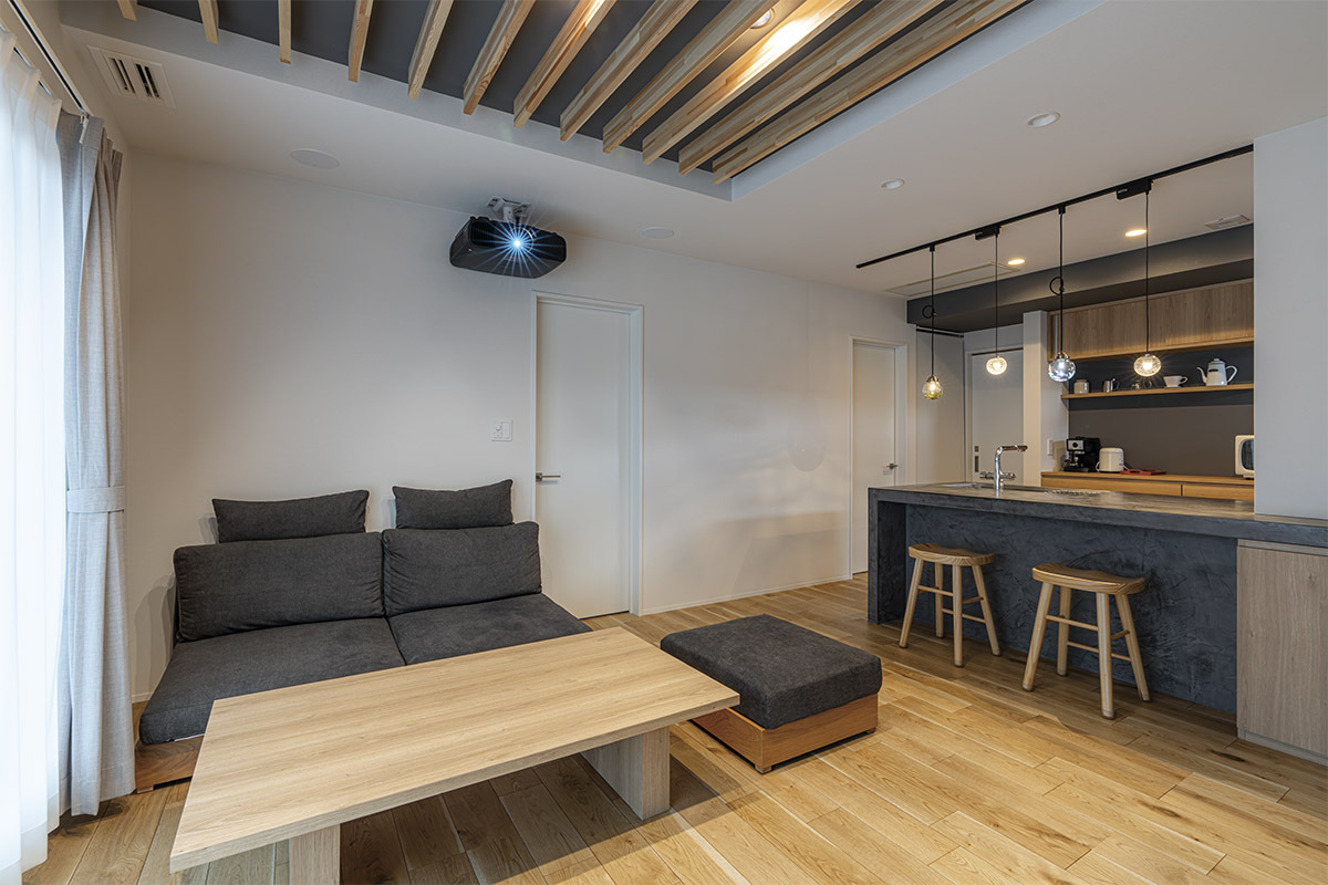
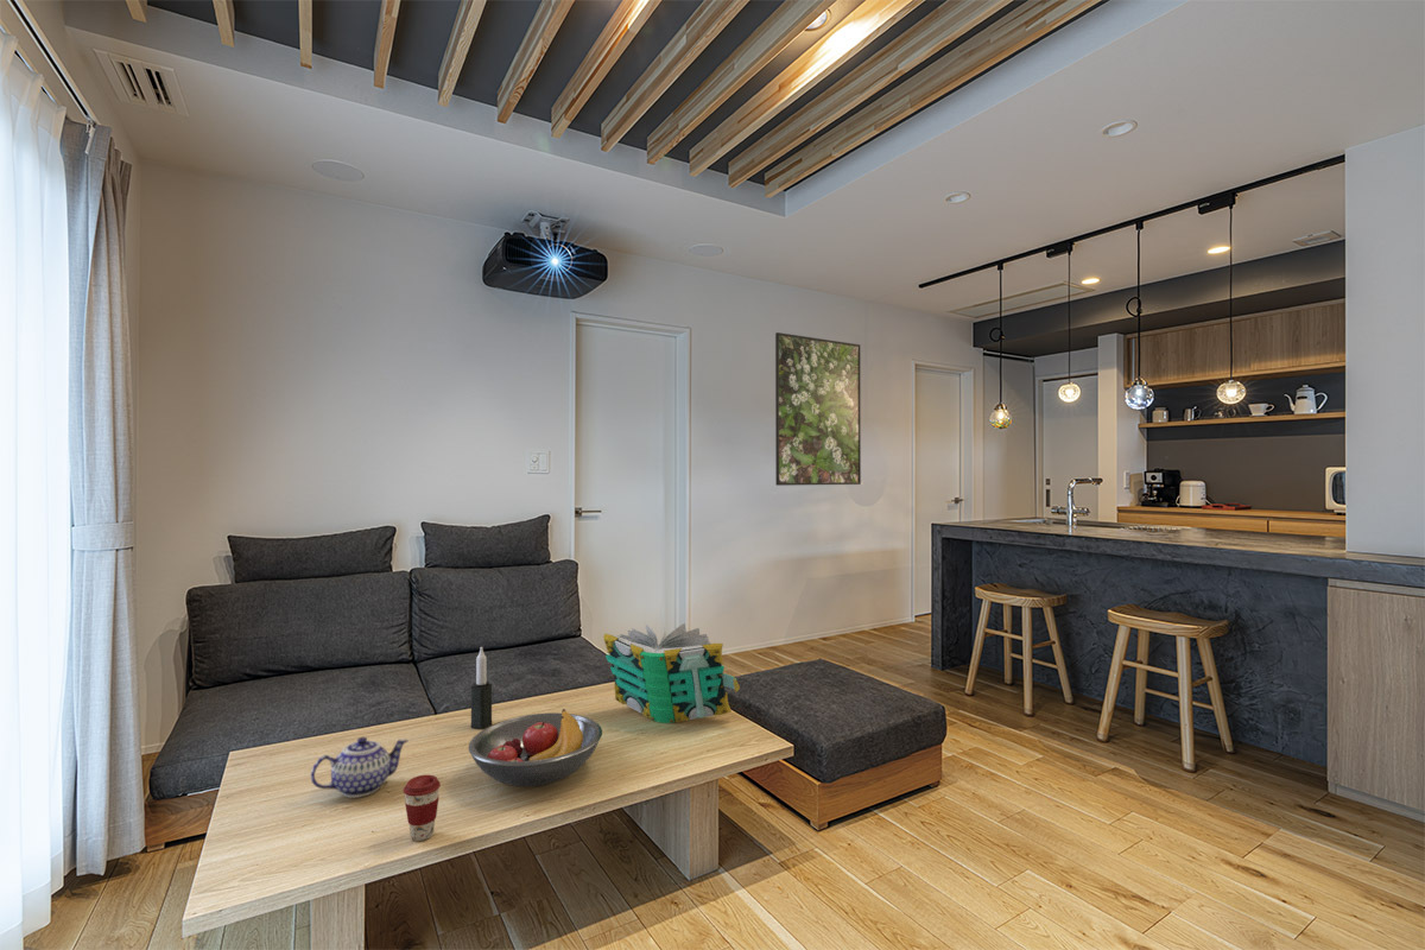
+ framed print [774,331,862,487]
+ candle [470,646,493,730]
+ fruit bowl [467,708,603,787]
+ book [602,622,741,724]
+ teapot [310,736,408,799]
+ coffee cup [403,774,442,842]
